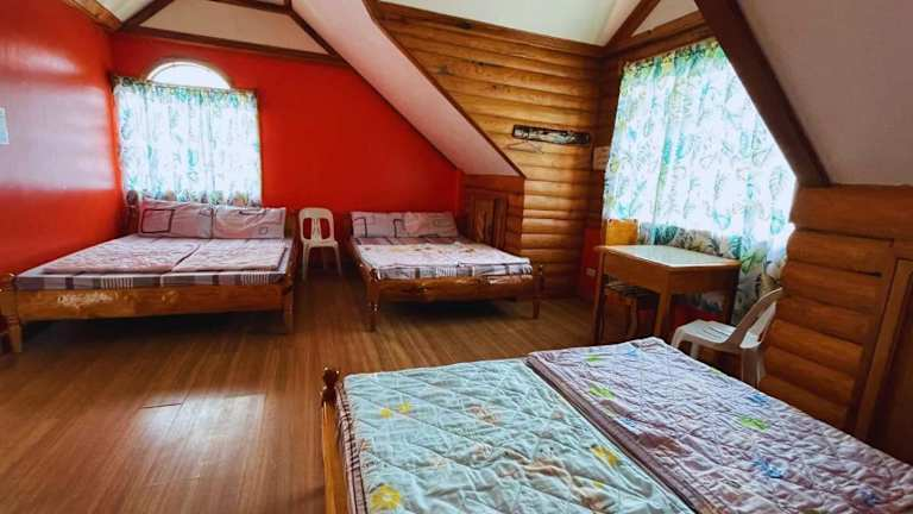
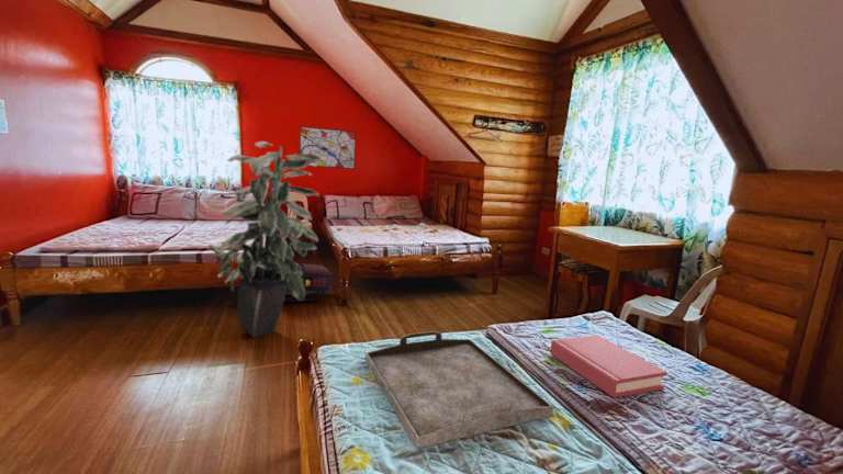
+ hardback book [549,334,667,399]
+ wall art [299,125,357,170]
+ indoor plant [207,140,326,339]
+ serving tray [364,330,554,450]
+ satchel [284,262,333,303]
